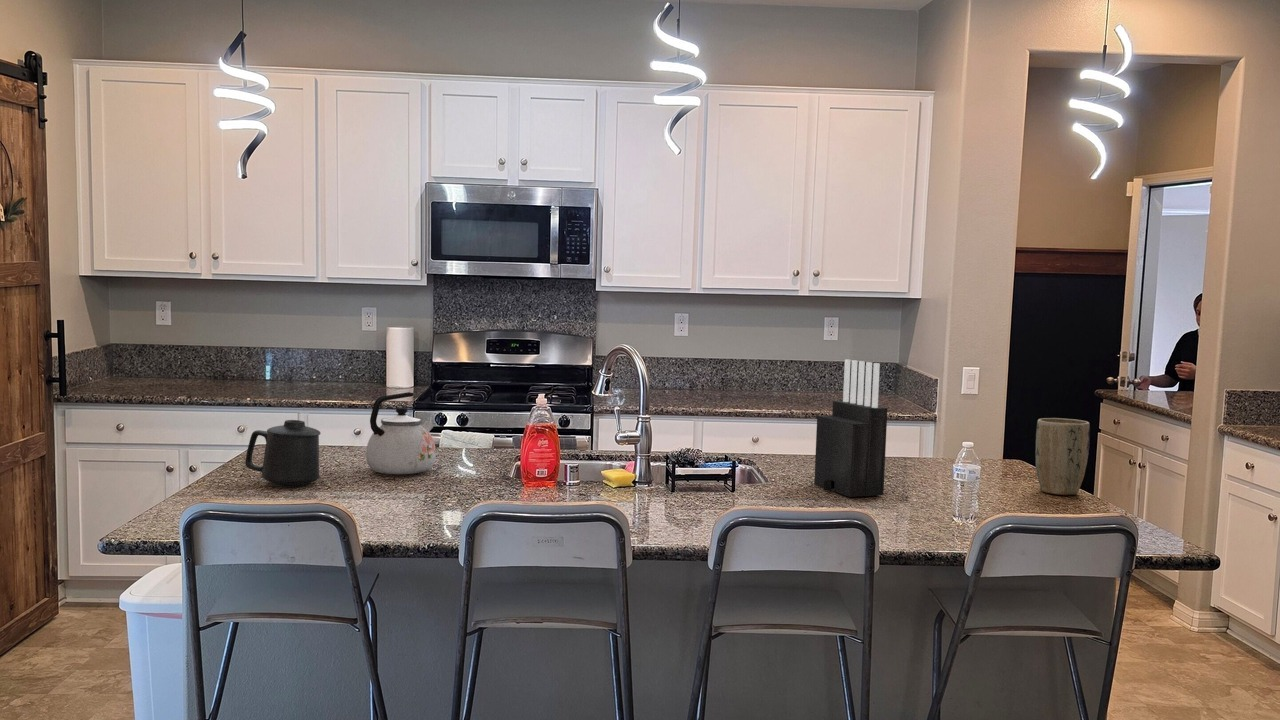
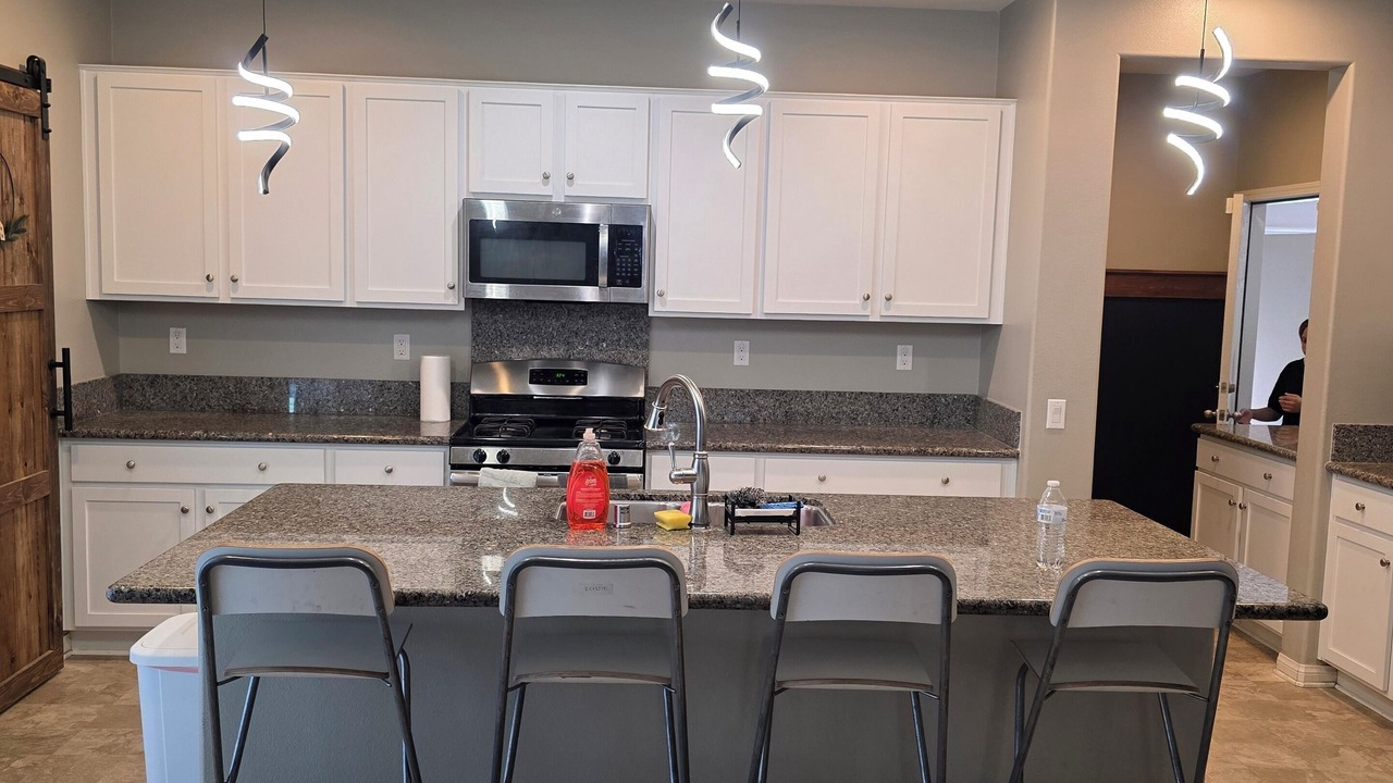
- knife block [813,359,888,498]
- kettle [365,391,437,475]
- mug [244,419,321,488]
- plant pot [1035,417,1091,496]
